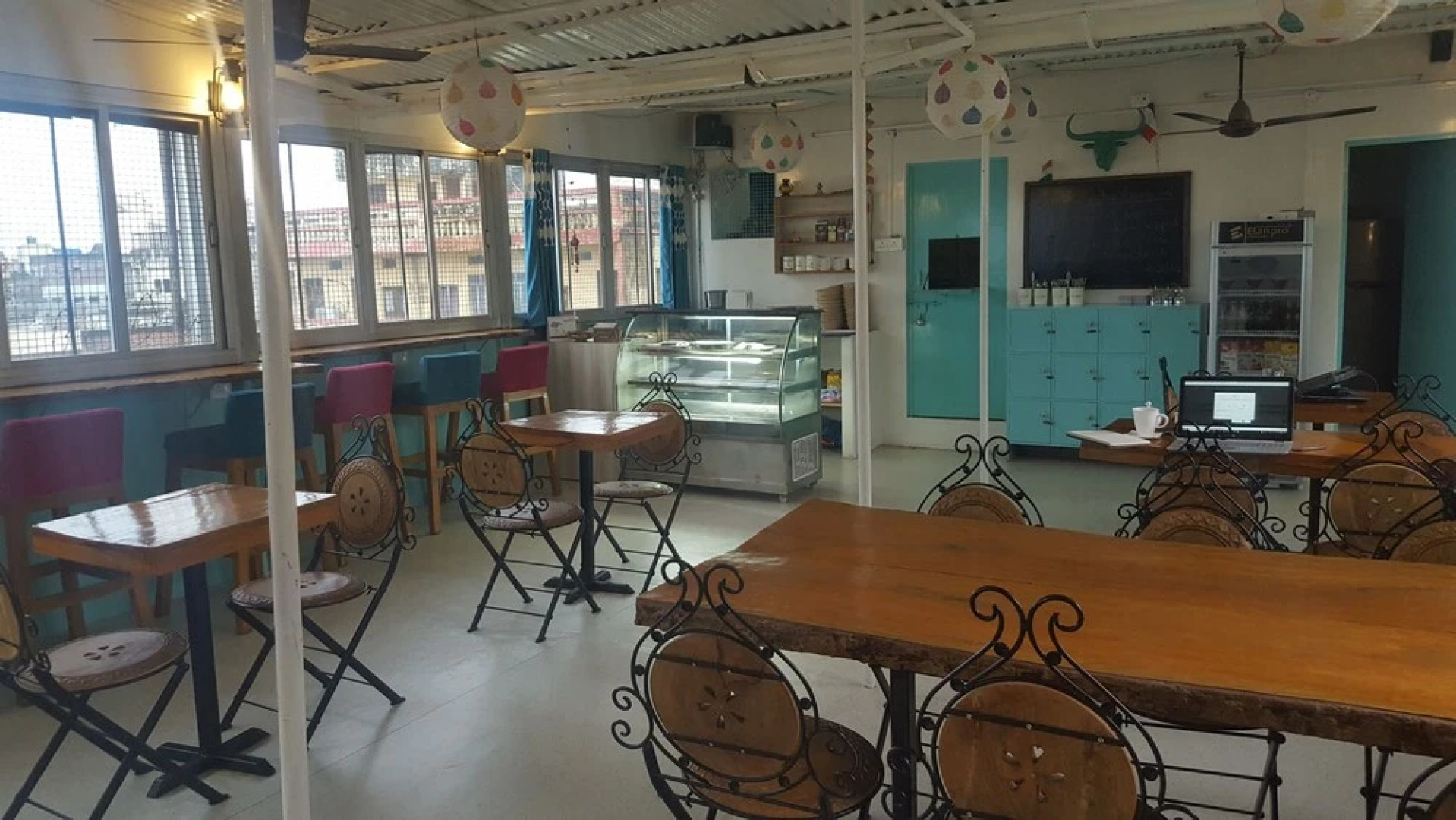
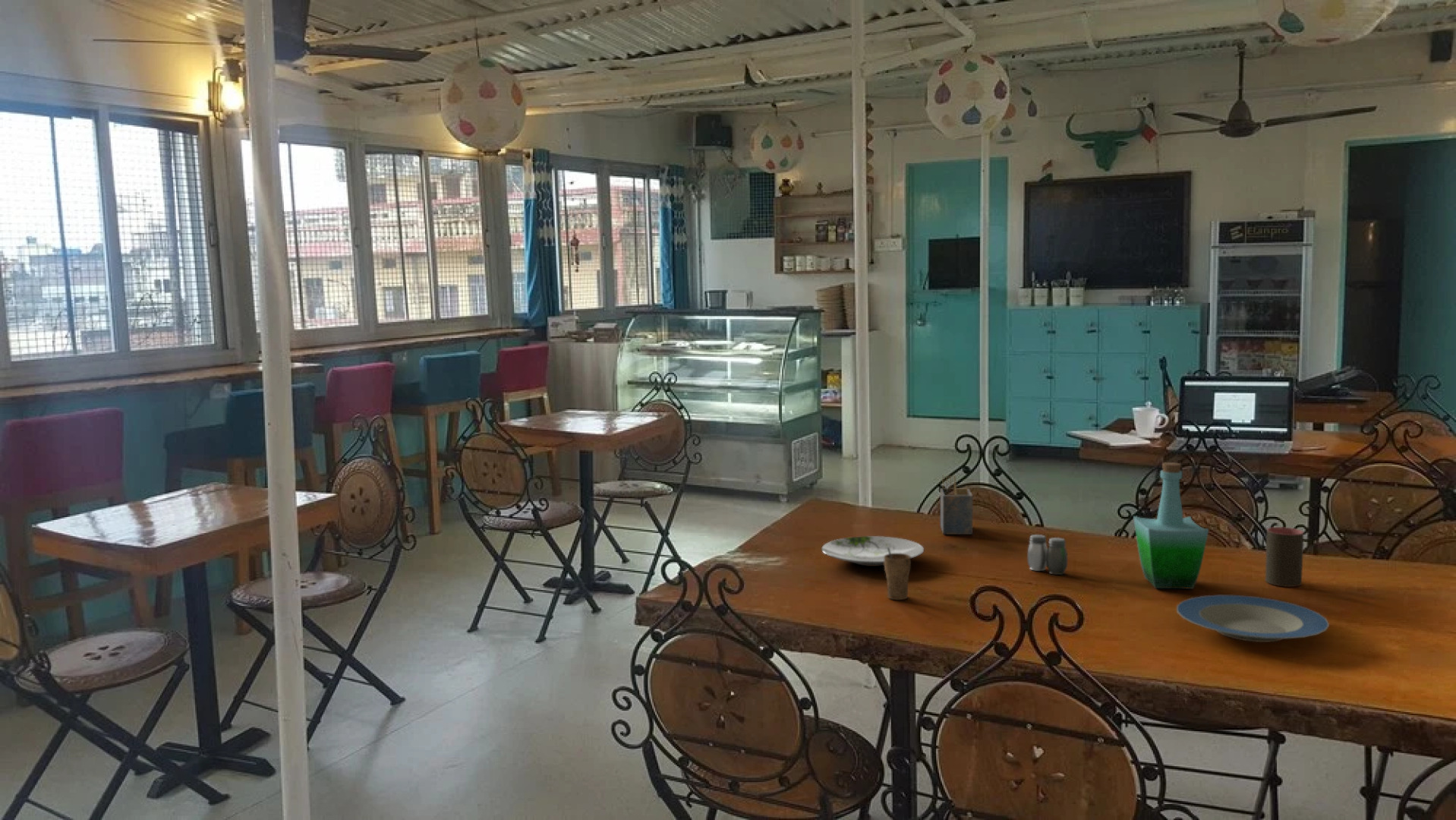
+ bottle [1133,462,1209,590]
+ cup [884,547,912,601]
+ plate [821,535,925,567]
+ cup [1265,526,1304,588]
+ napkin holder [940,475,973,535]
+ plate [1176,594,1330,643]
+ salt and pepper shaker [1026,534,1068,576]
